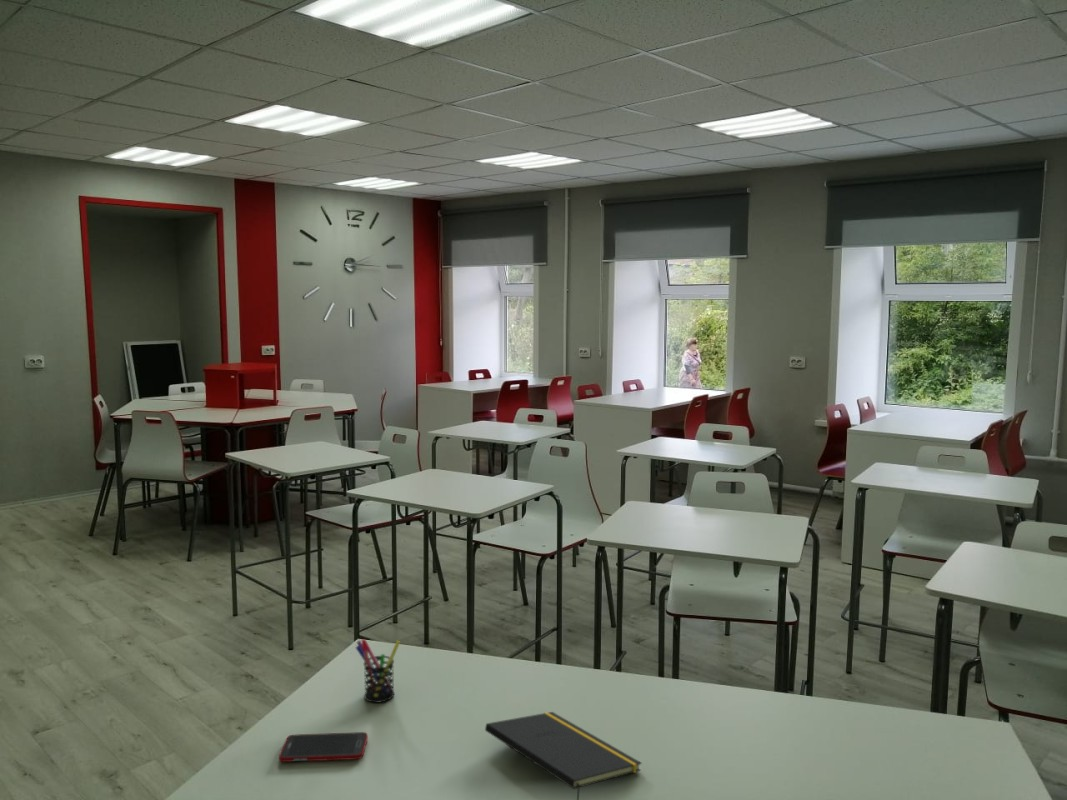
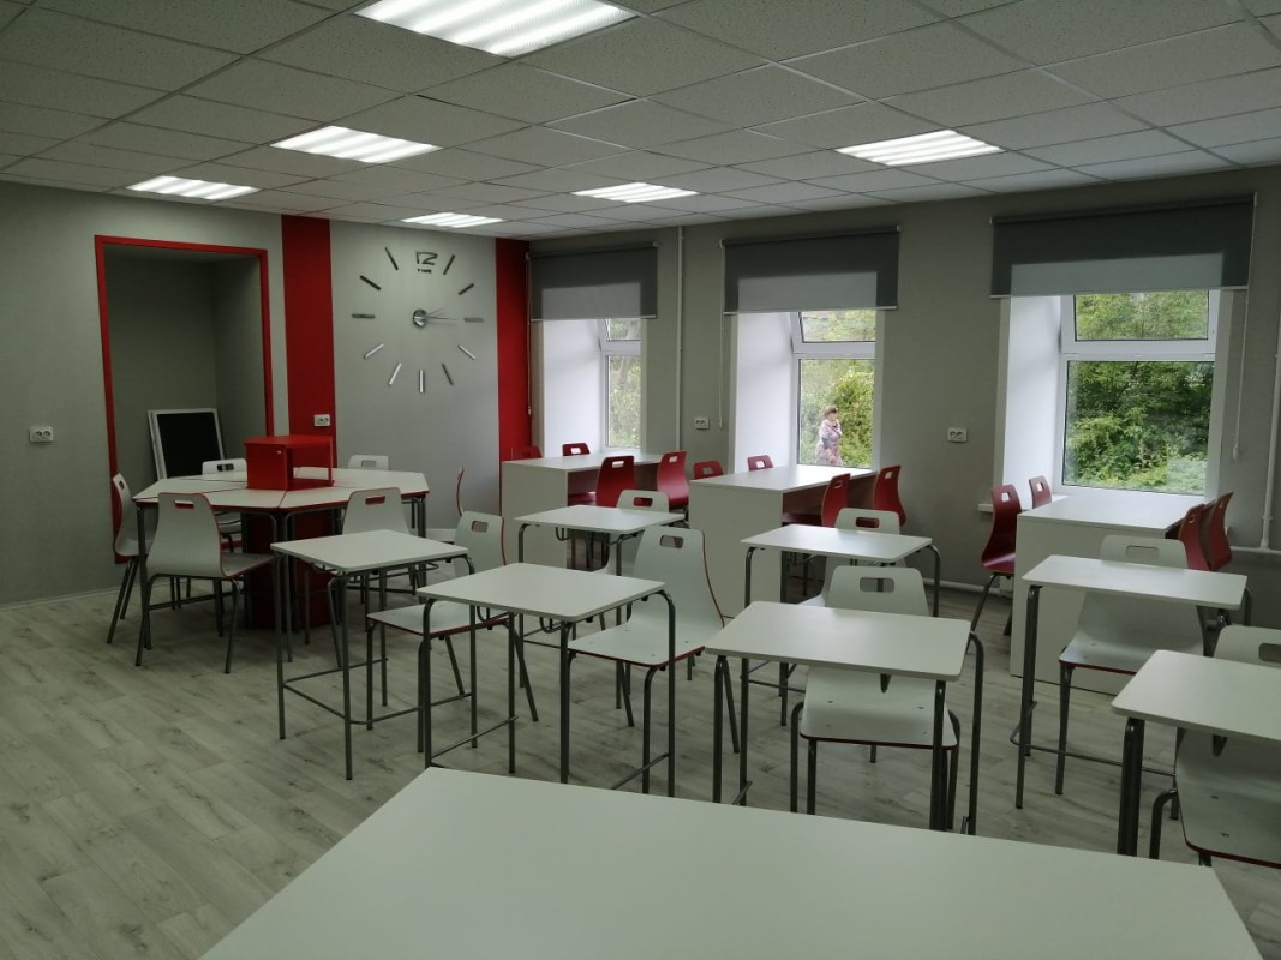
- cell phone [278,731,369,763]
- pen holder [355,638,401,704]
- notepad [484,711,643,800]
